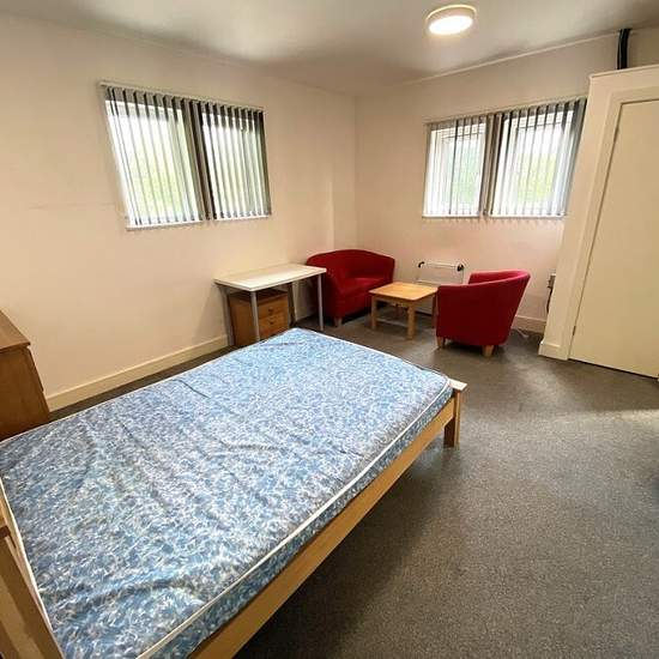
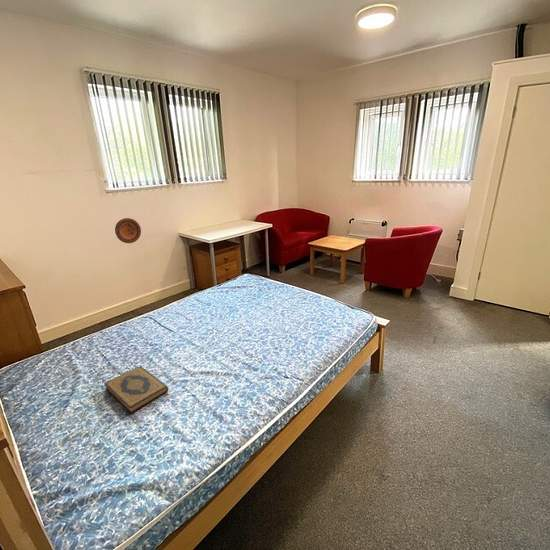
+ hardback book [104,365,169,414]
+ decorative plate [114,217,142,244]
